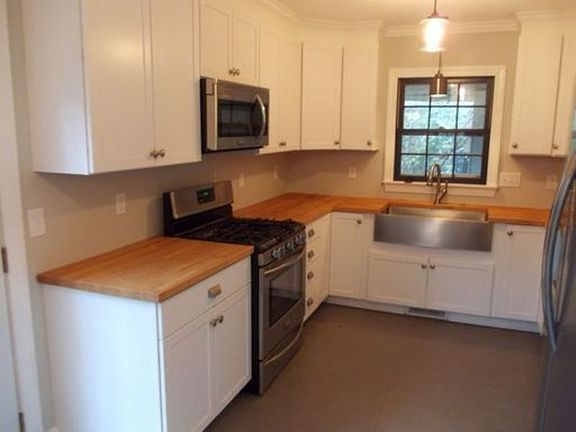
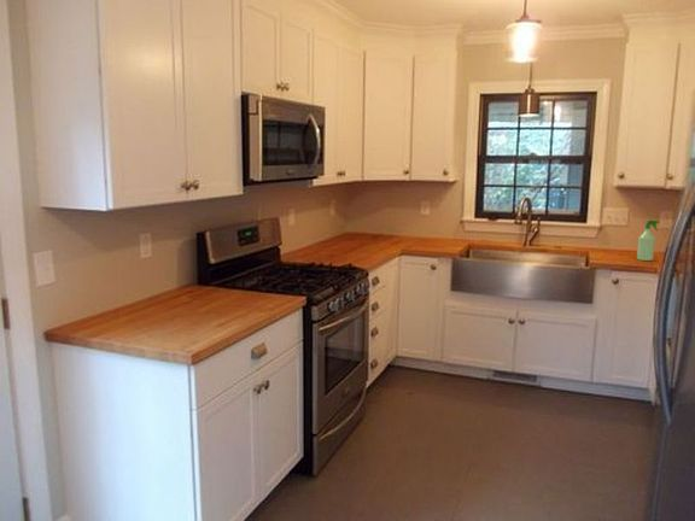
+ spray bottle [636,219,660,262]
